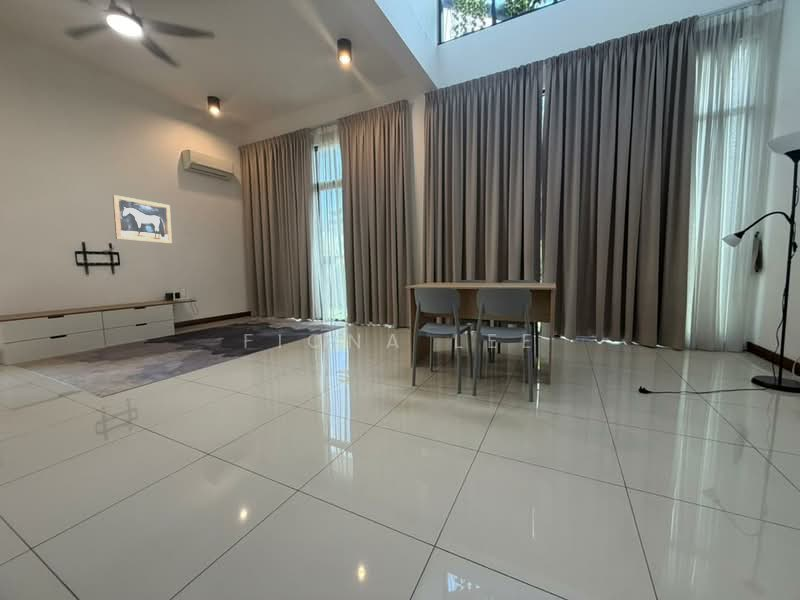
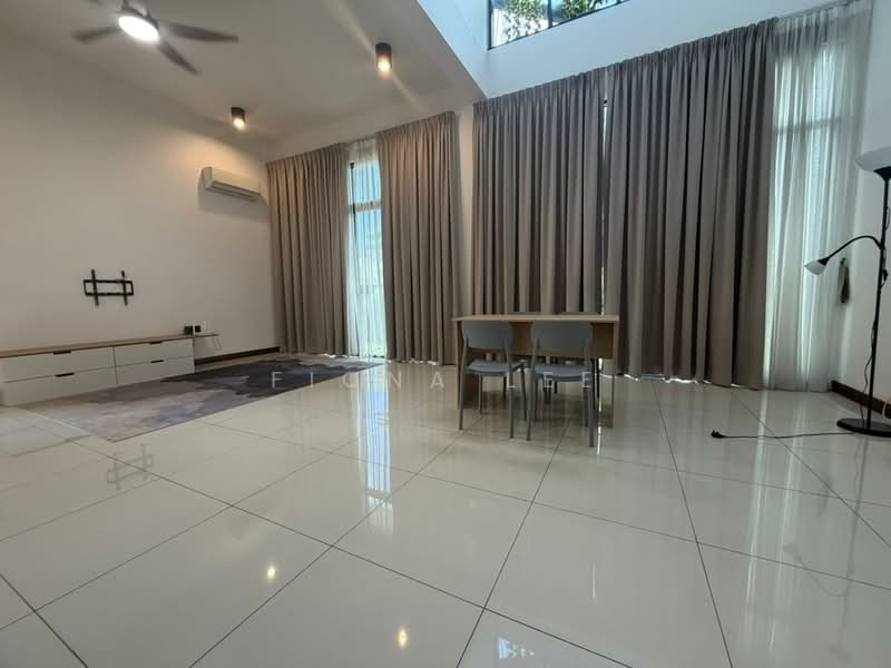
- wall art [112,194,173,244]
